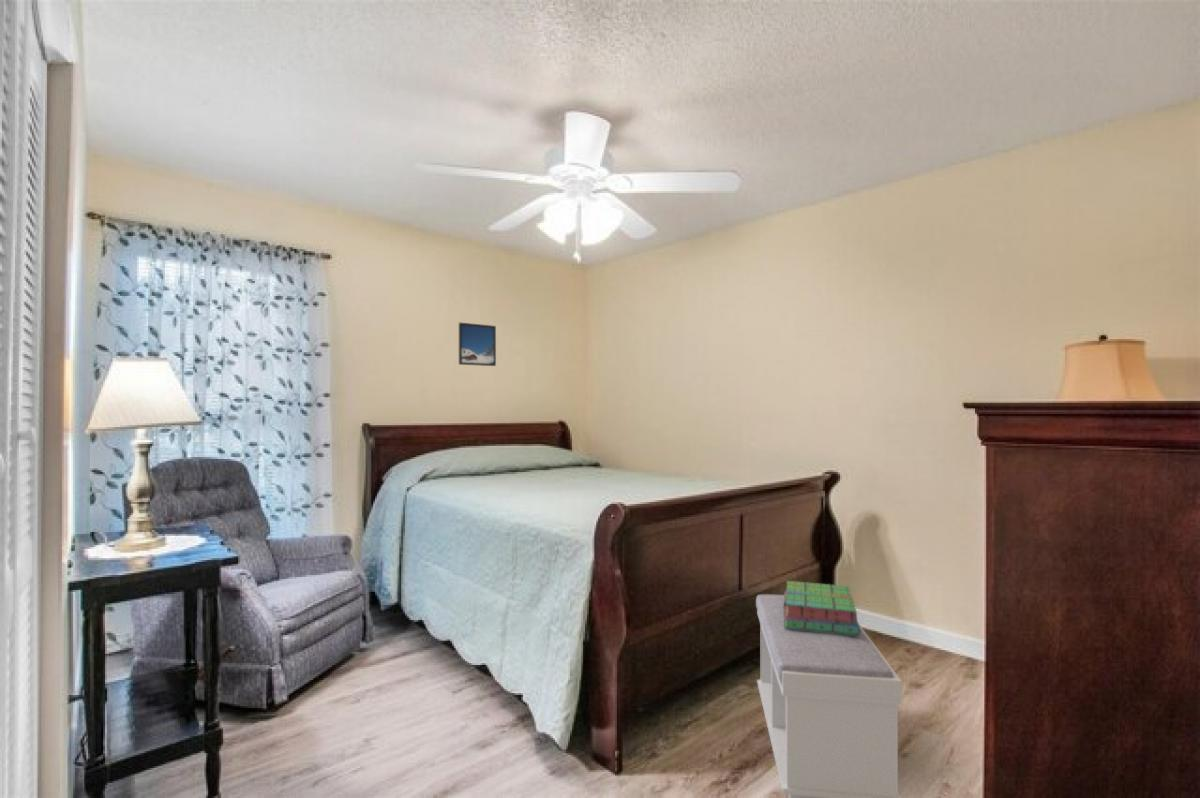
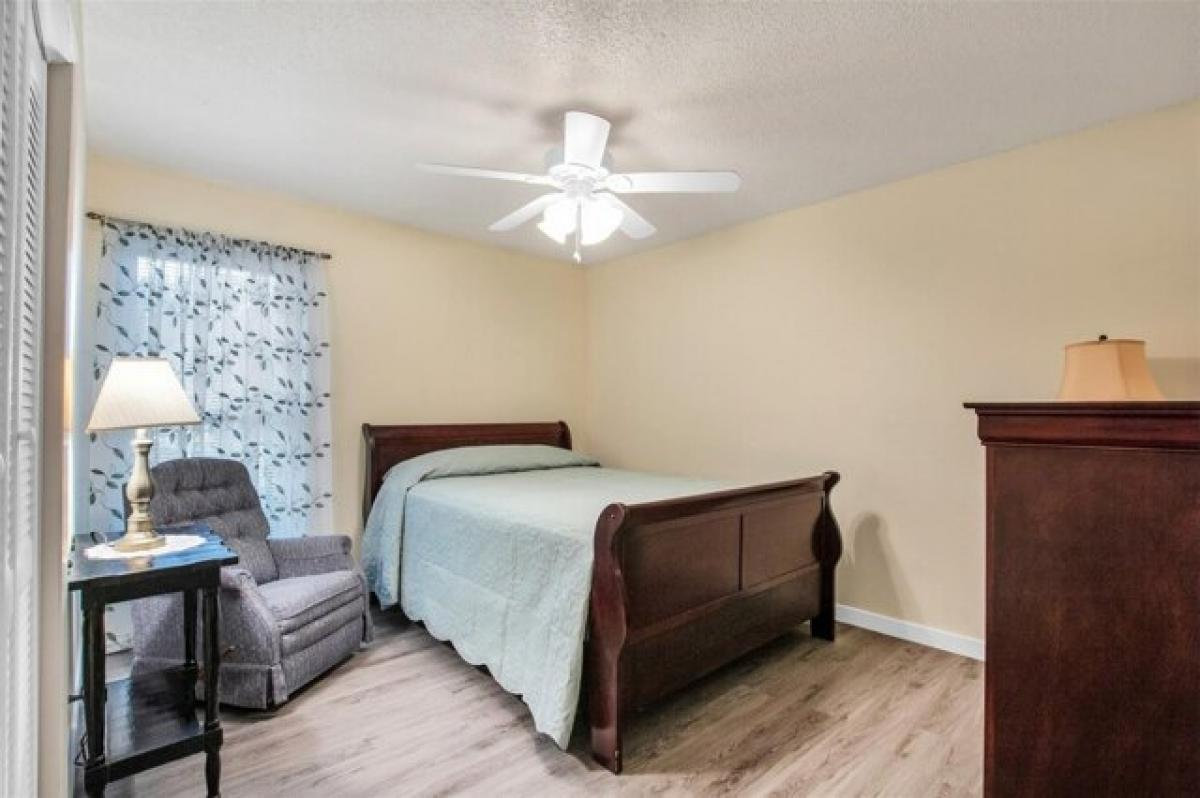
- bench [755,594,903,798]
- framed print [458,322,497,367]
- stack of books [783,580,861,636]
